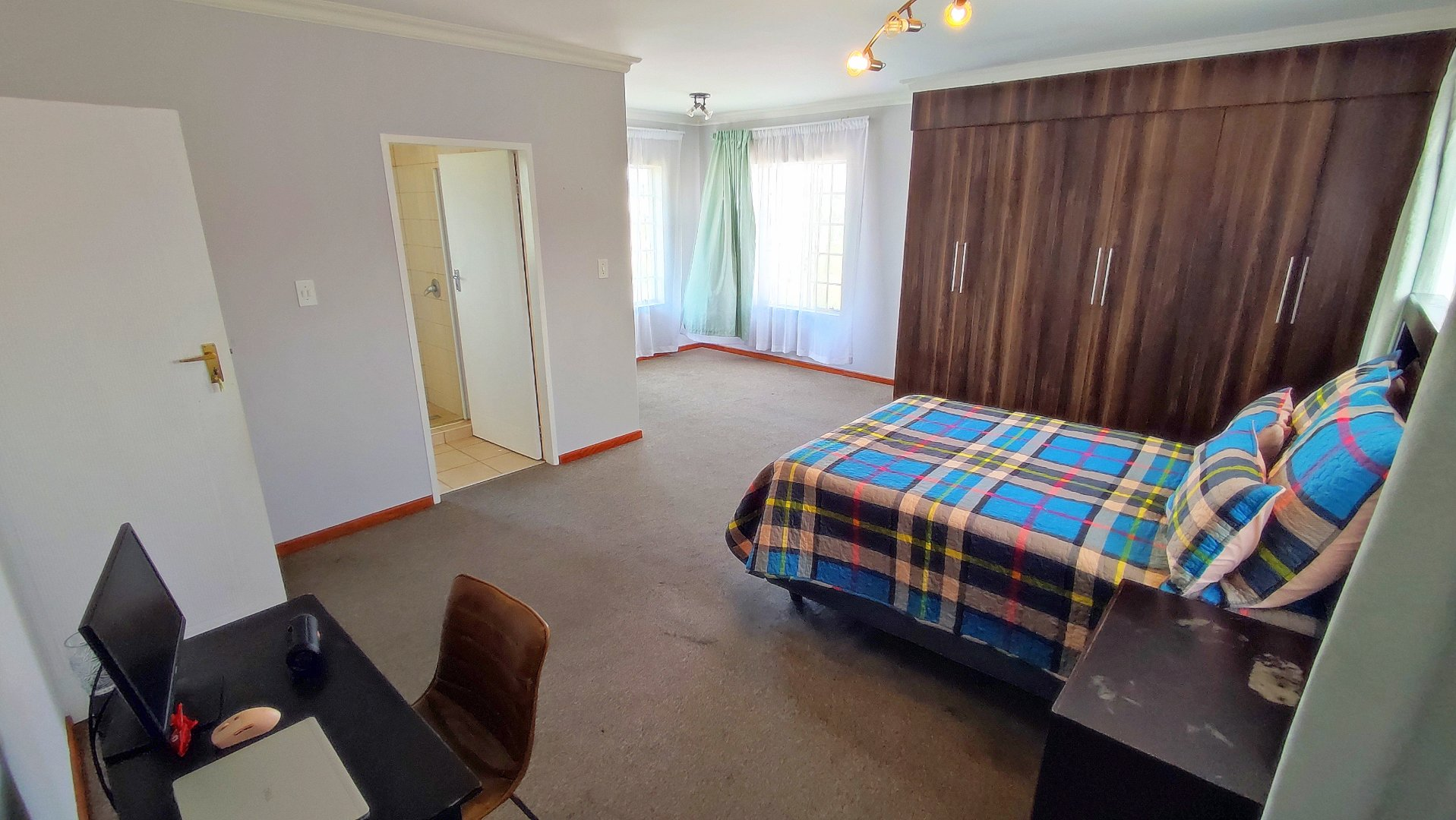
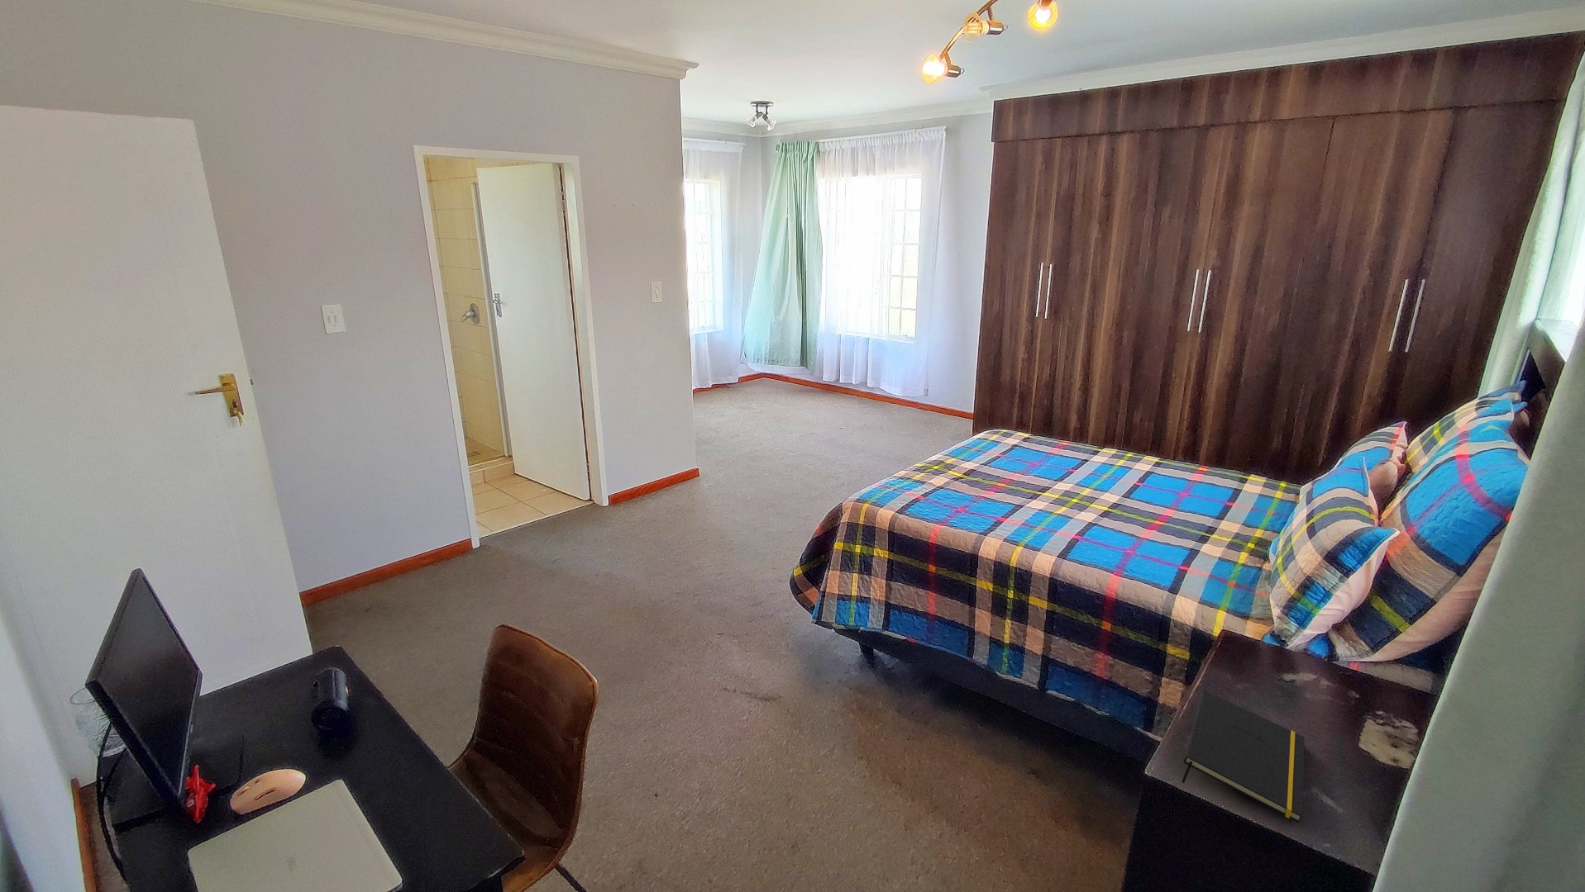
+ notepad [1181,690,1305,823]
